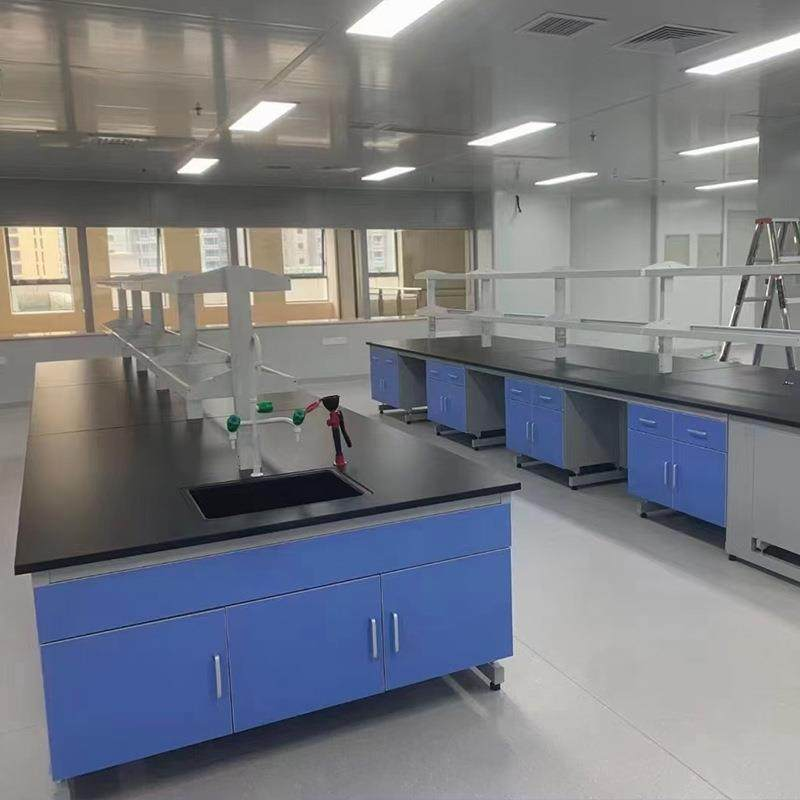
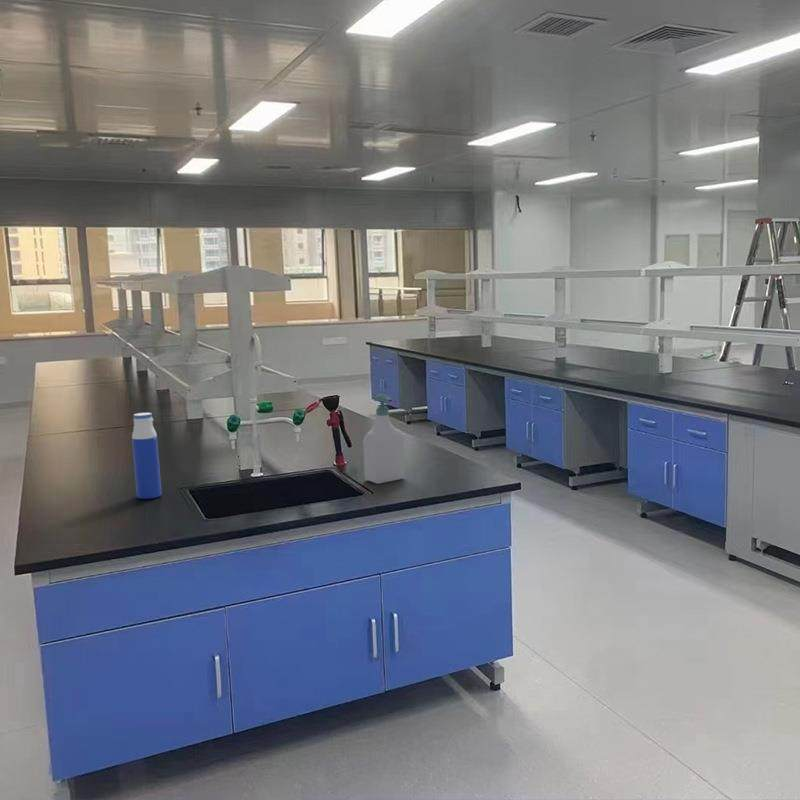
+ water bottle [131,412,162,500]
+ soap bottle [362,393,406,485]
